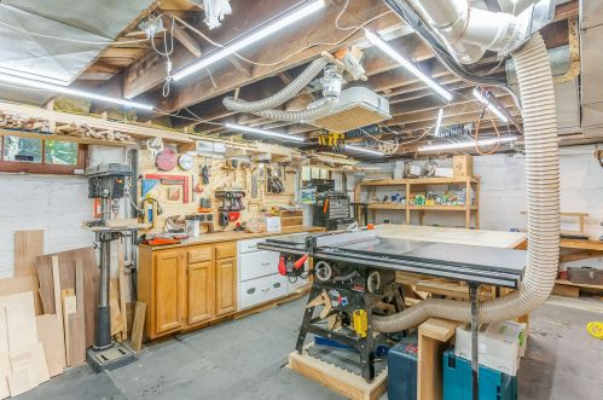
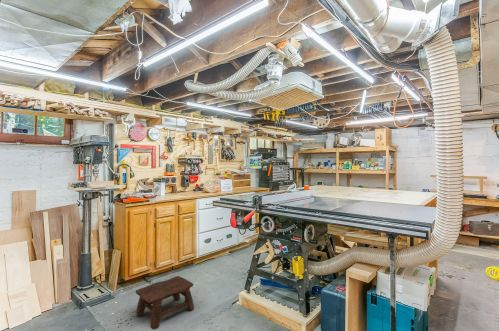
+ stool [135,275,195,330]
